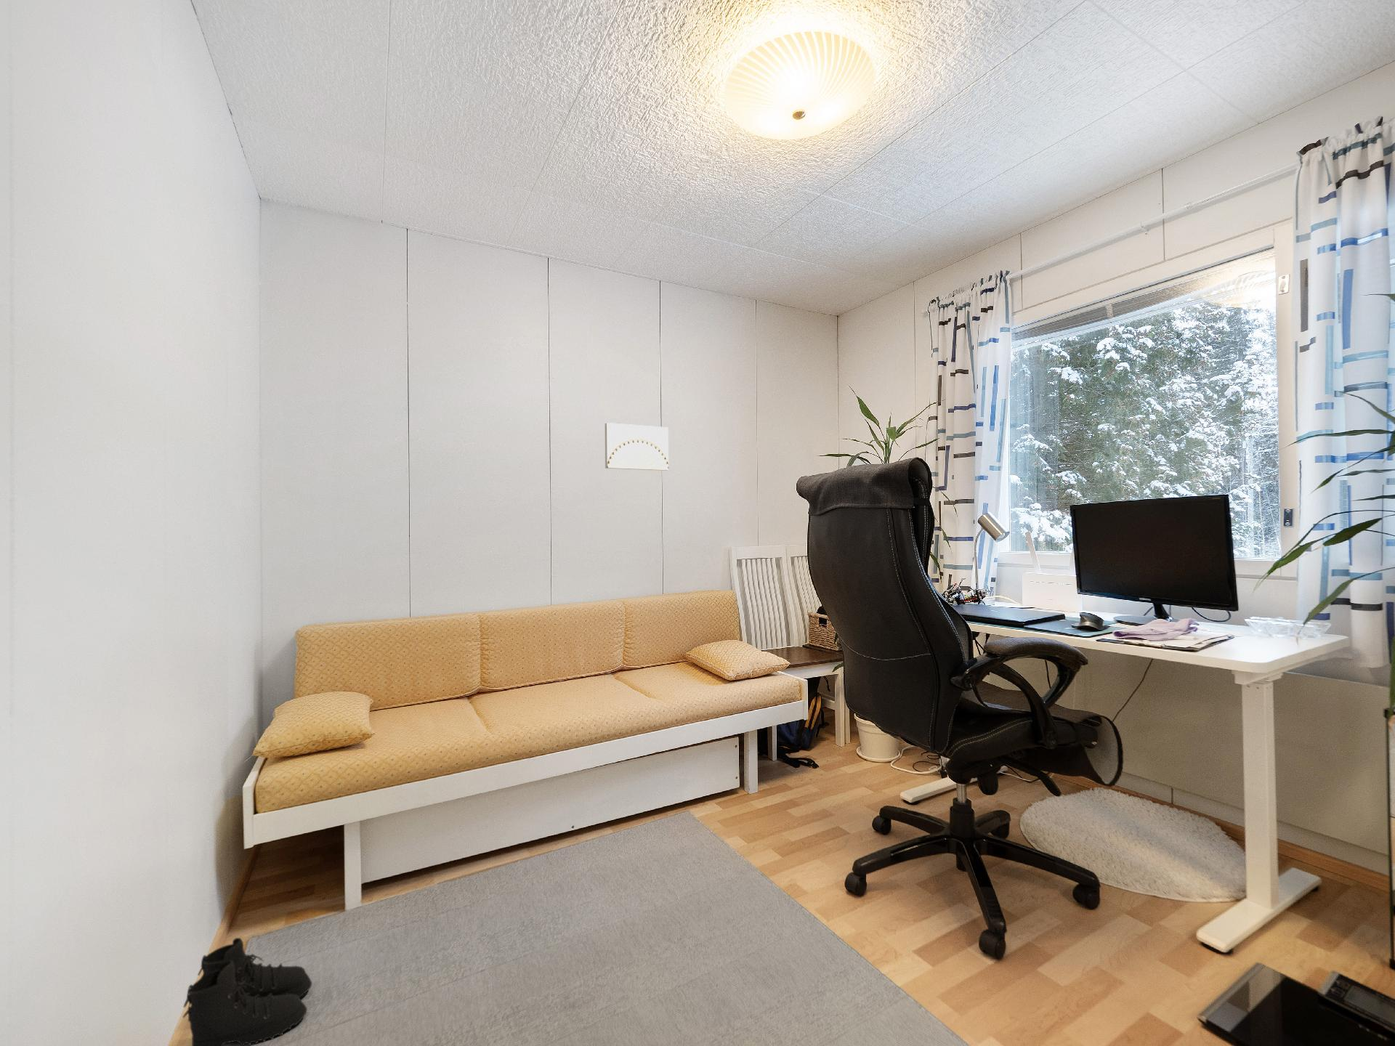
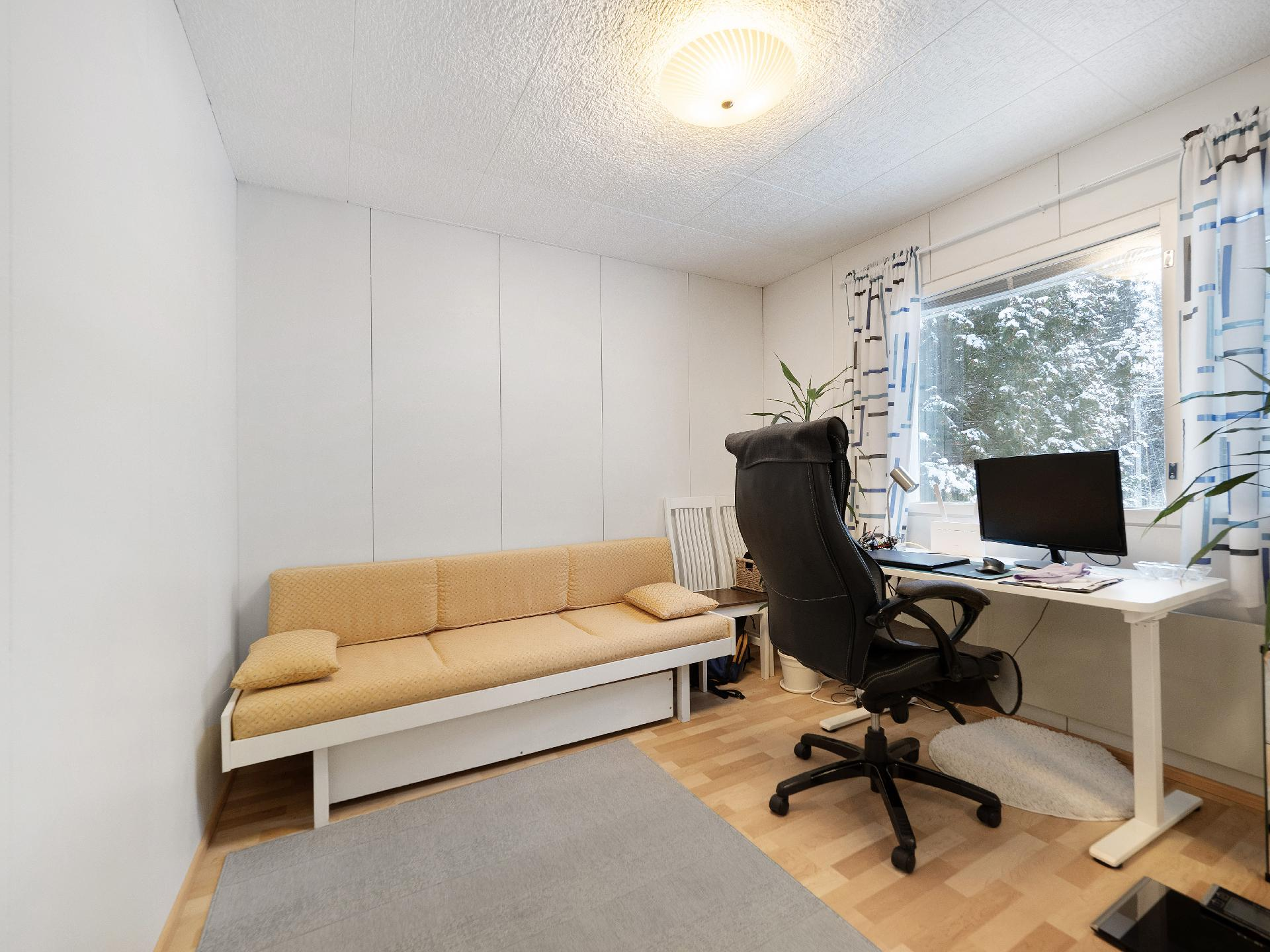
- boots [181,937,313,1046]
- wall art [604,422,669,471]
